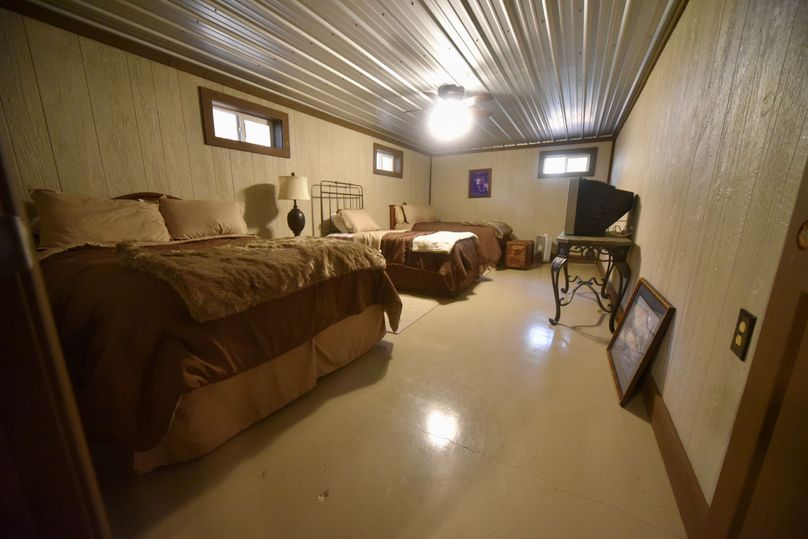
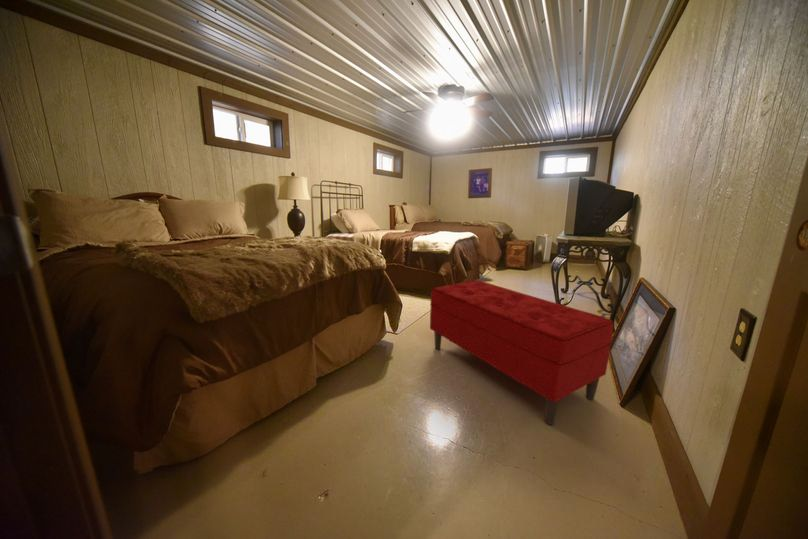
+ bench [429,280,614,426]
